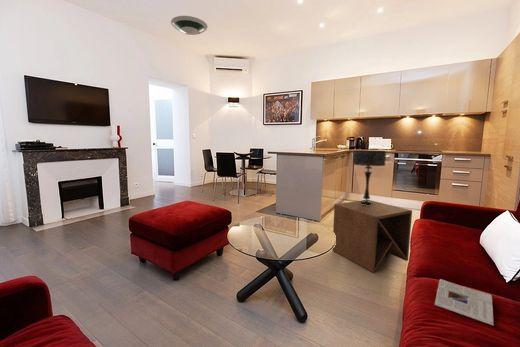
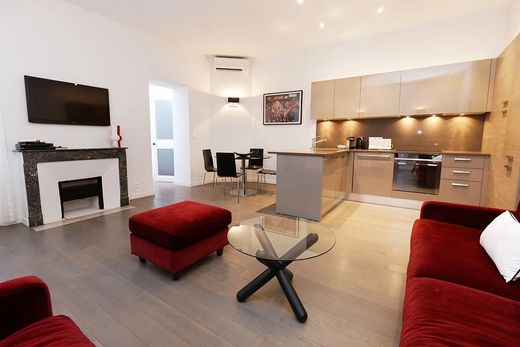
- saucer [170,15,208,36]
- side table [331,199,413,273]
- magazine [434,278,495,327]
- table lamp [352,149,387,206]
